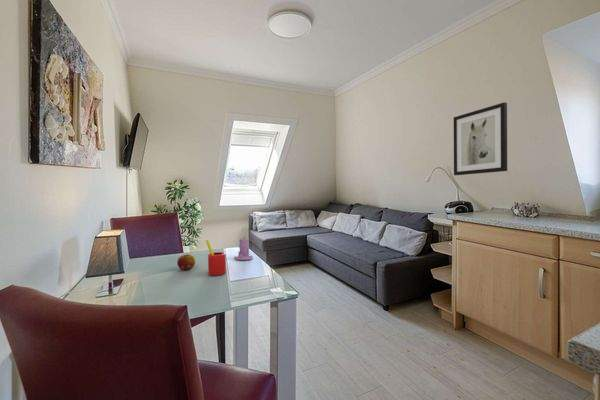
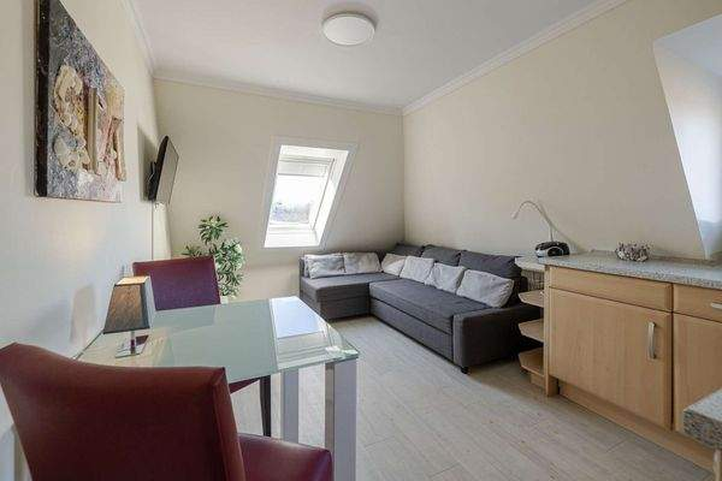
- candle [233,235,254,261]
- straw [205,239,227,276]
- wall art [453,101,508,176]
- fruit [176,253,196,271]
